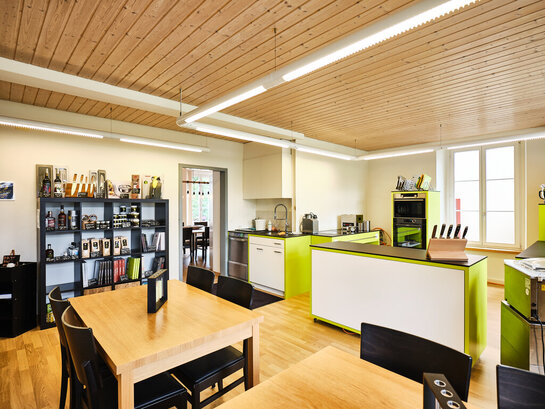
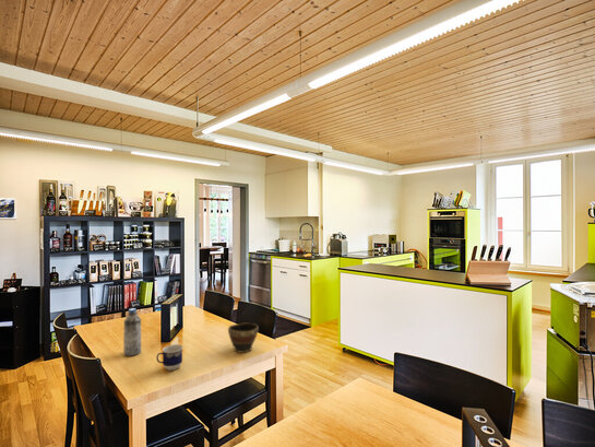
+ water bottle [122,307,142,357]
+ cup [156,343,183,372]
+ bowl [227,322,260,354]
